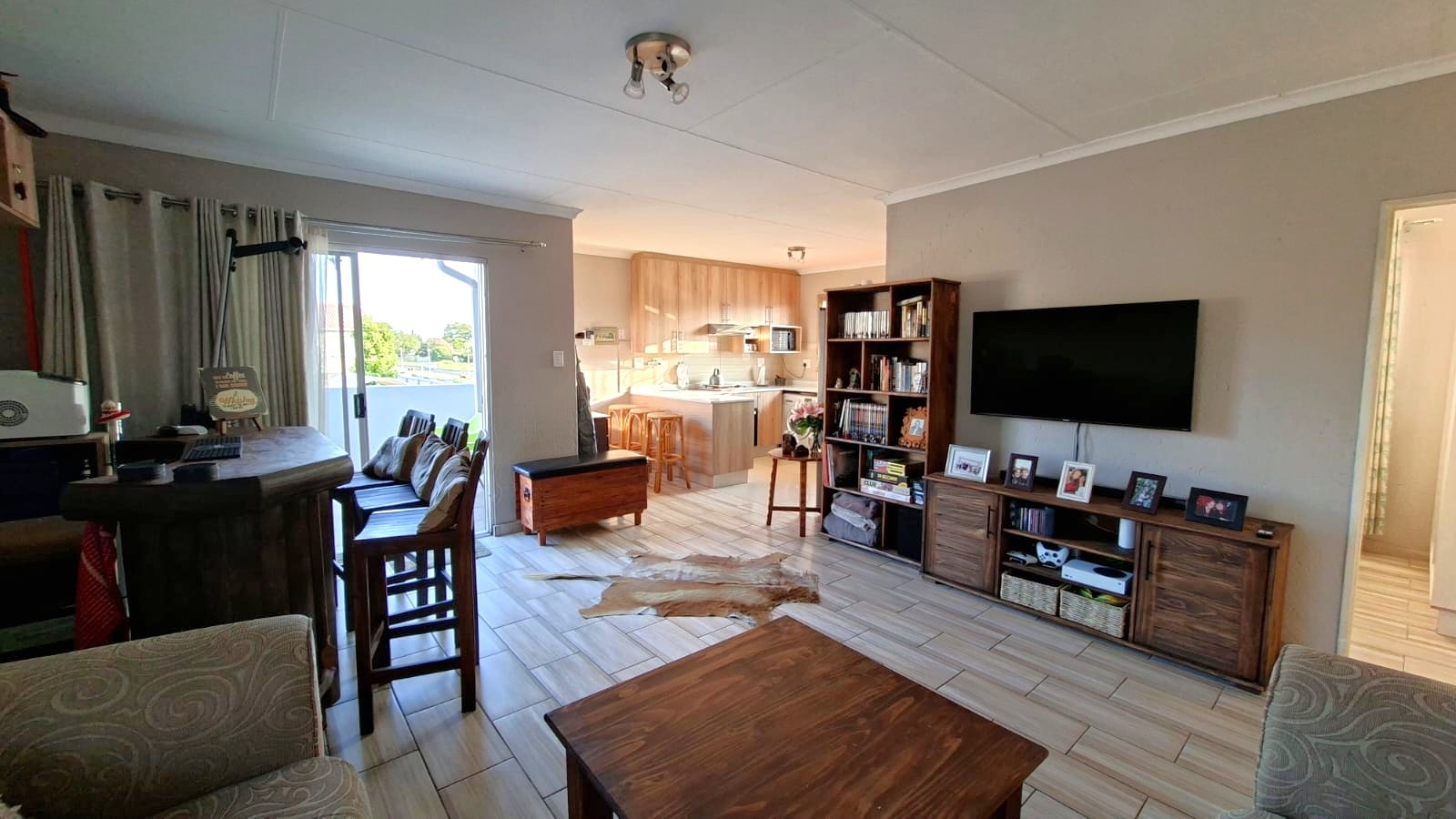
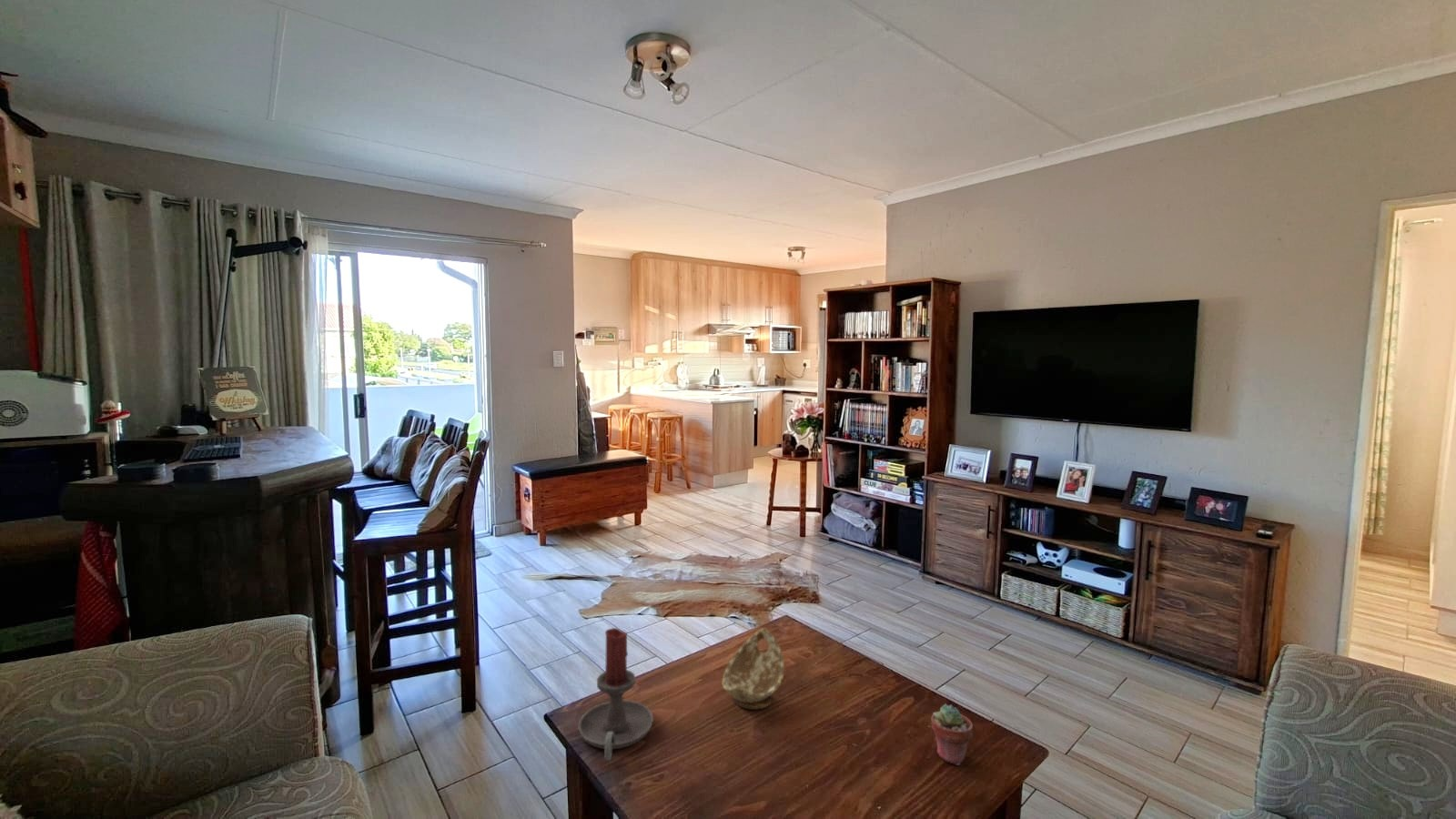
+ candle holder [578,627,654,761]
+ decorative bowl [722,627,785,711]
+ potted succulent [930,703,974,766]
